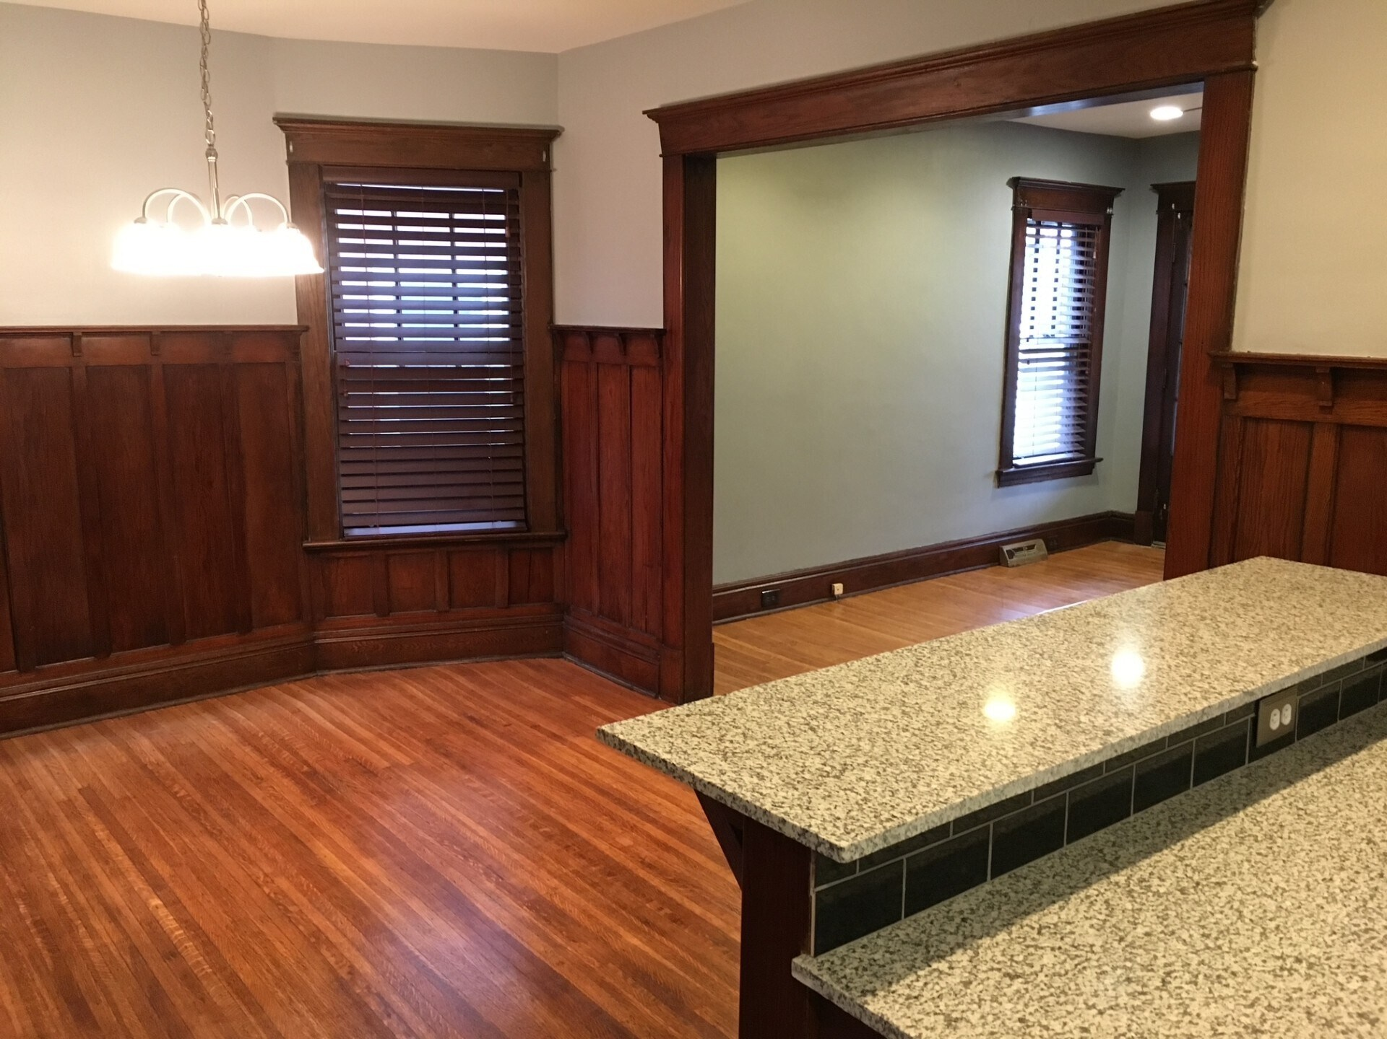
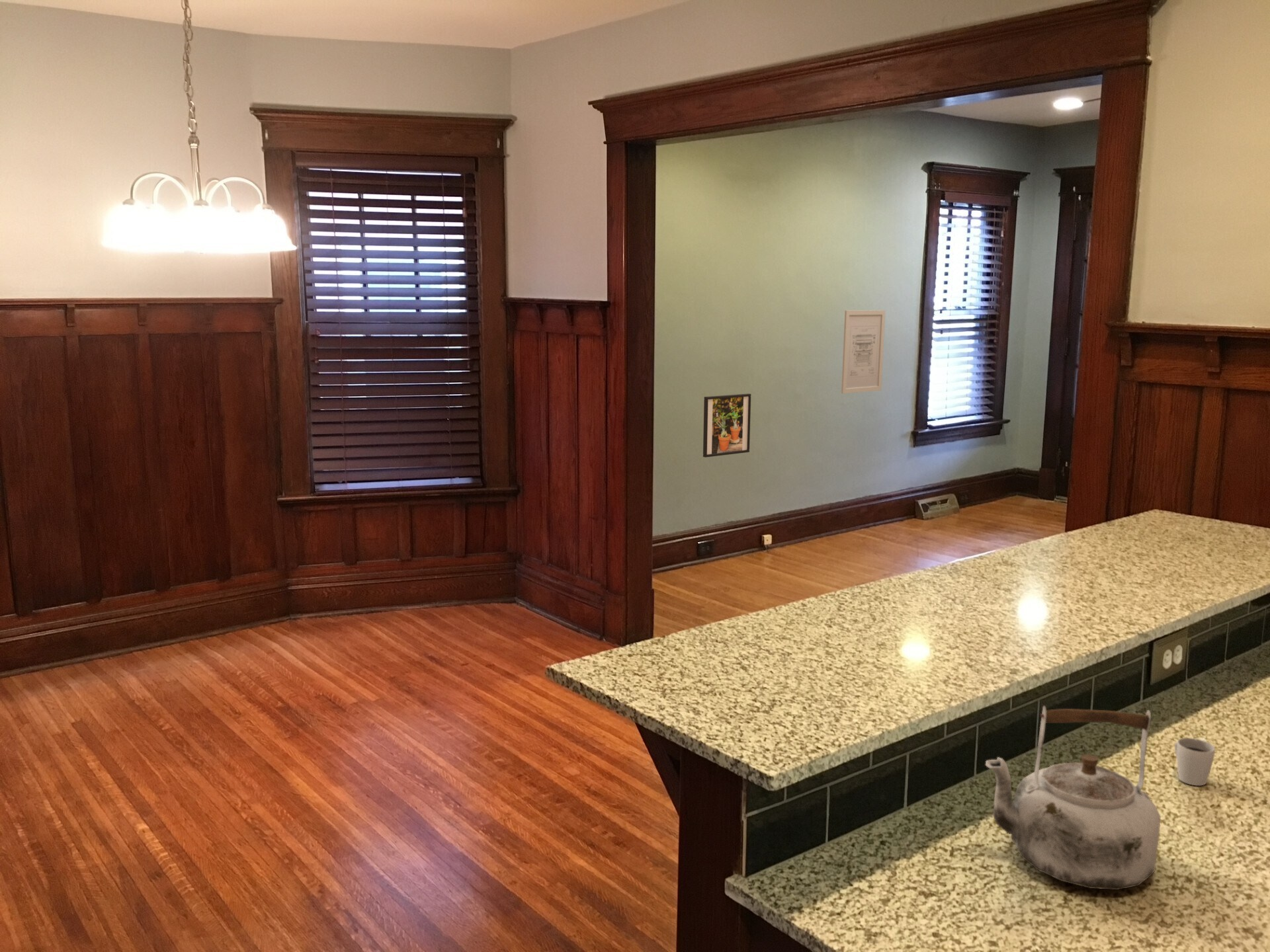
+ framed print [702,393,751,458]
+ cup [1174,733,1216,786]
+ wall art [841,309,886,394]
+ kettle [985,705,1161,891]
